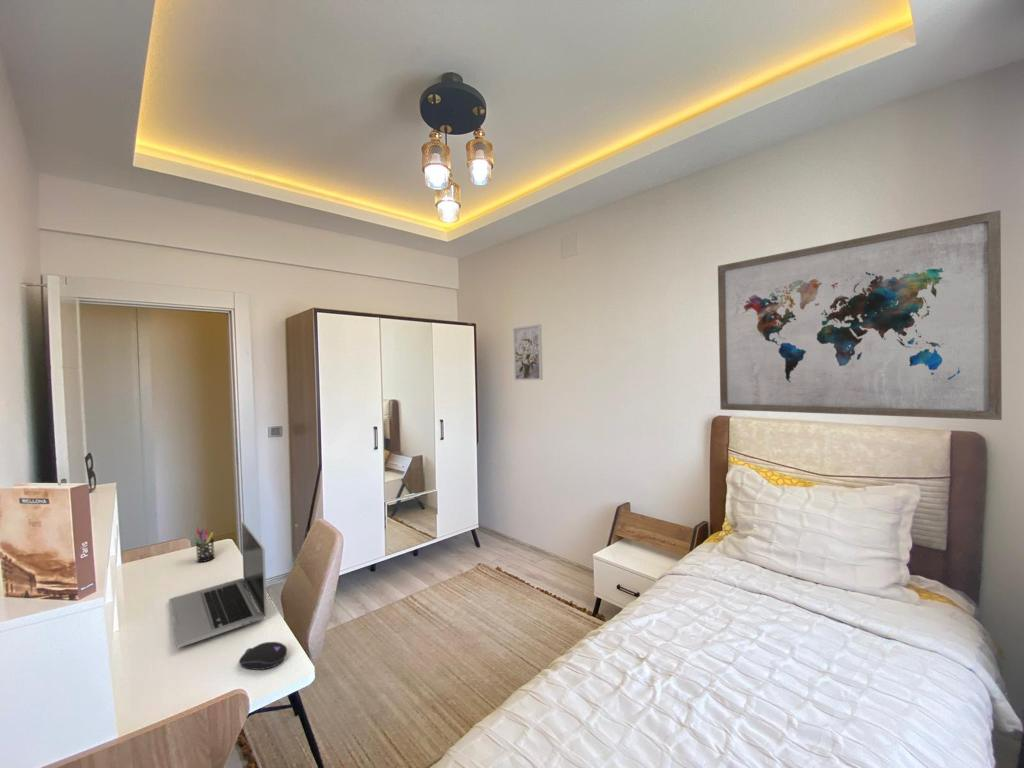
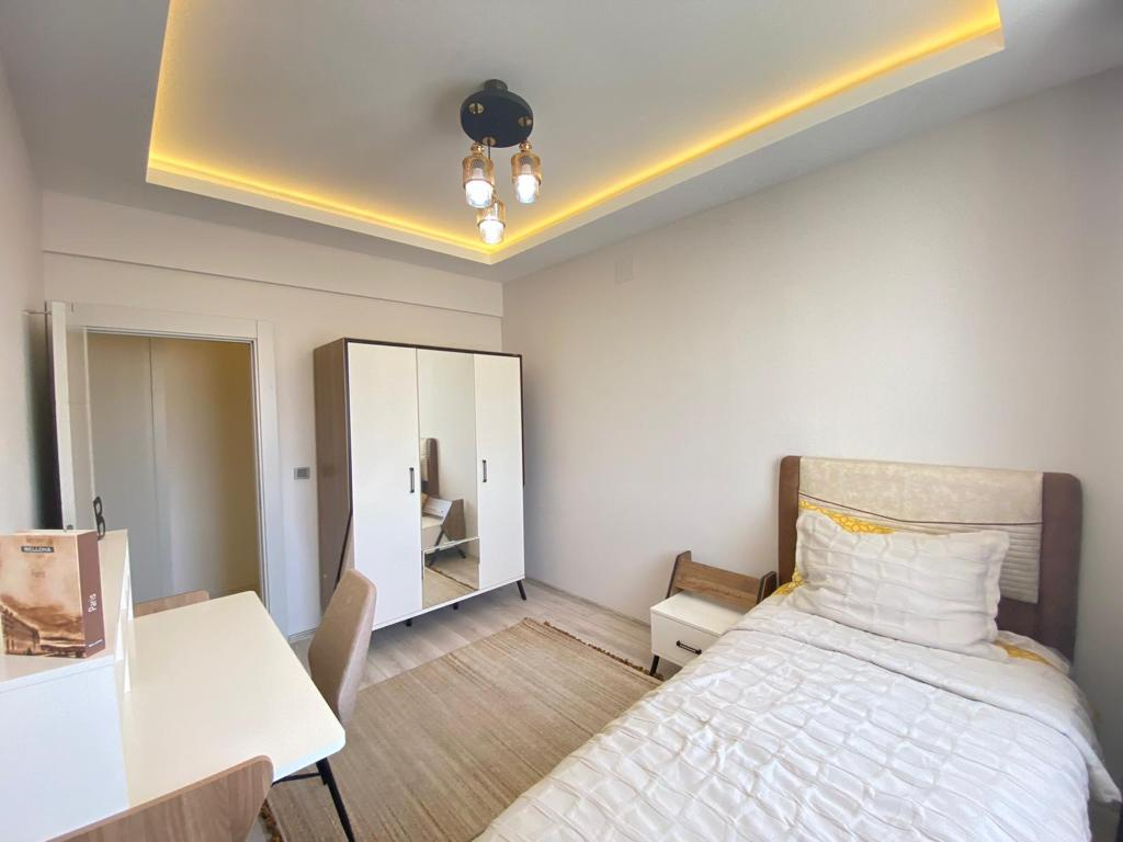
- pen holder [193,527,216,563]
- computer mouse [238,641,288,671]
- laptop [168,520,268,649]
- wall art [512,323,544,381]
- wall art [717,209,1003,421]
